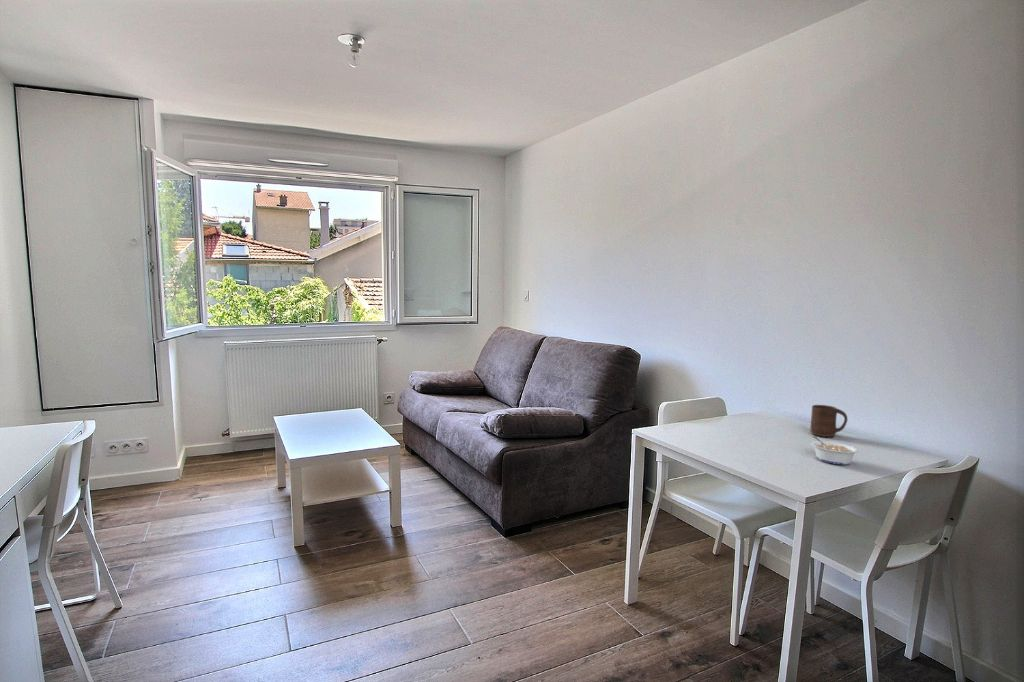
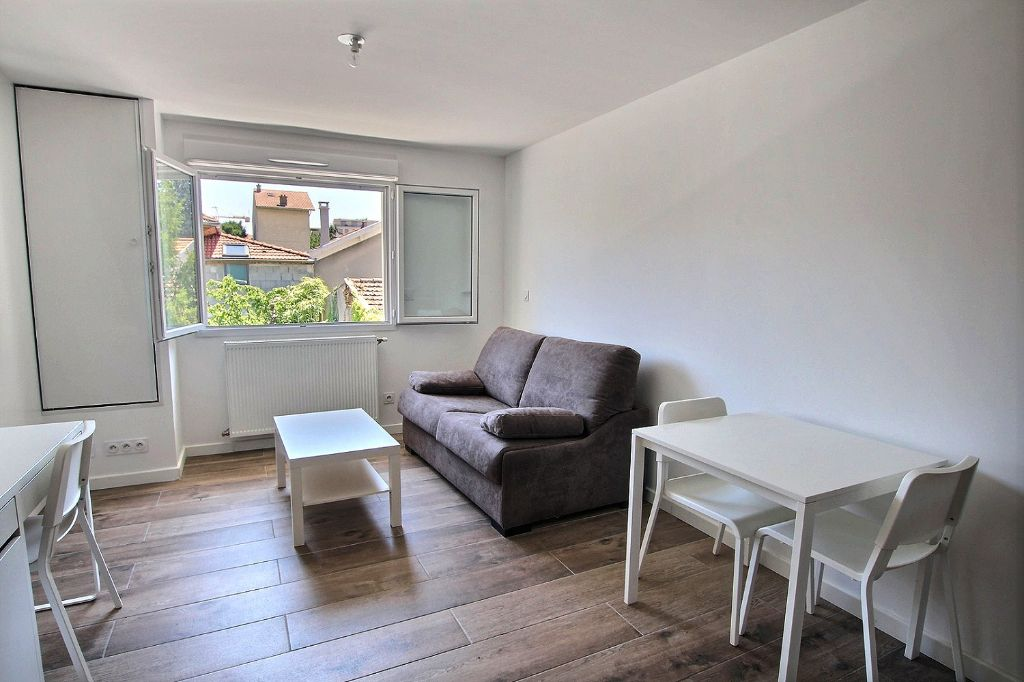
- cup [810,404,848,438]
- legume [810,435,860,465]
